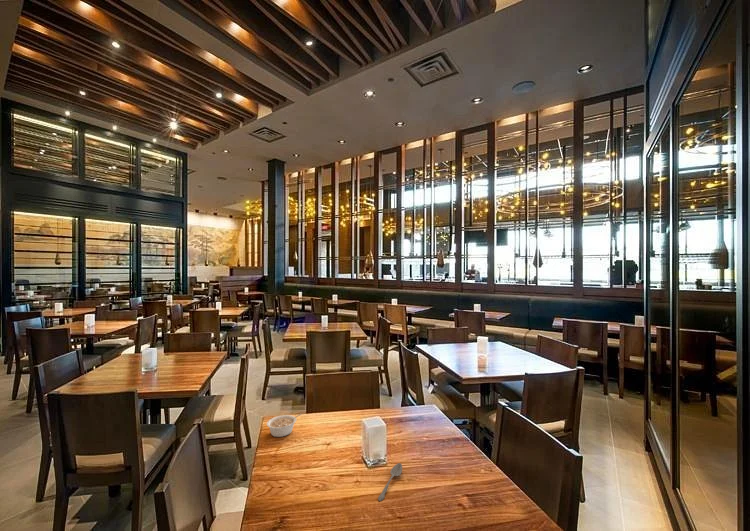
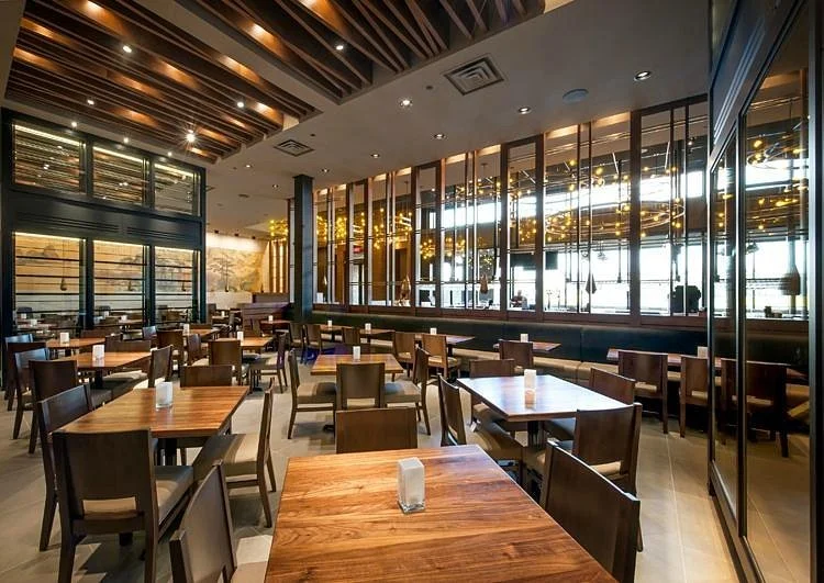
- spoon [377,462,403,502]
- legume [266,413,302,438]
